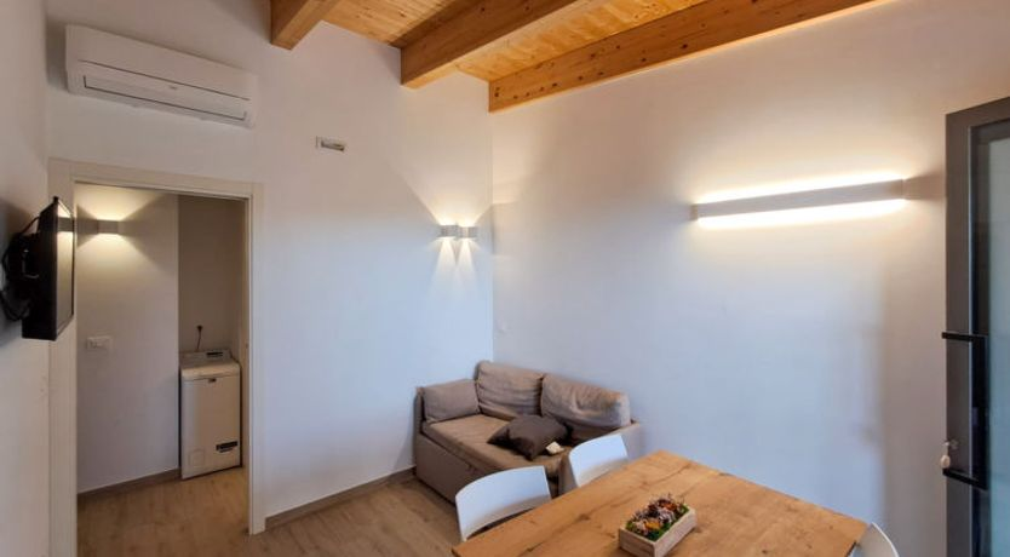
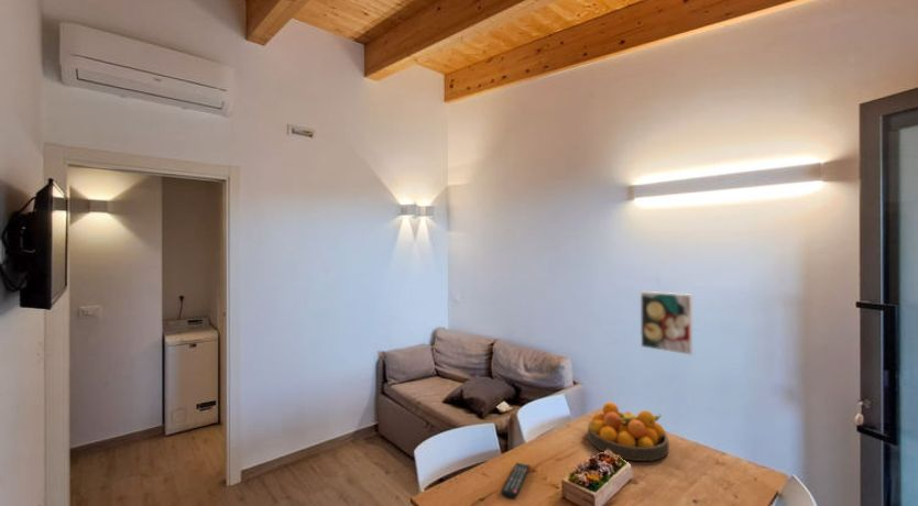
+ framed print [640,290,693,356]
+ remote control [501,462,532,501]
+ fruit bowl [587,402,670,462]
